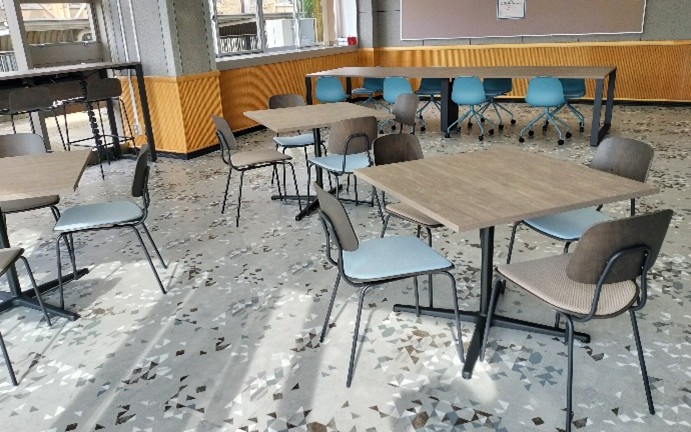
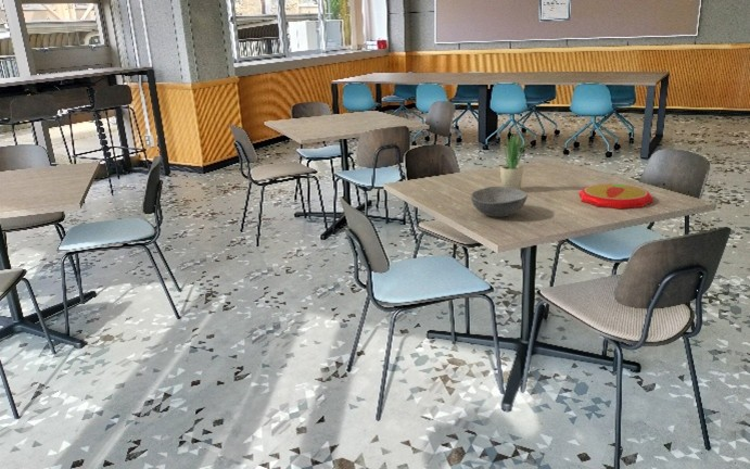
+ plate [577,182,654,210]
+ potted plant [499,132,529,190]
+ bowl [470,186,529,218]
